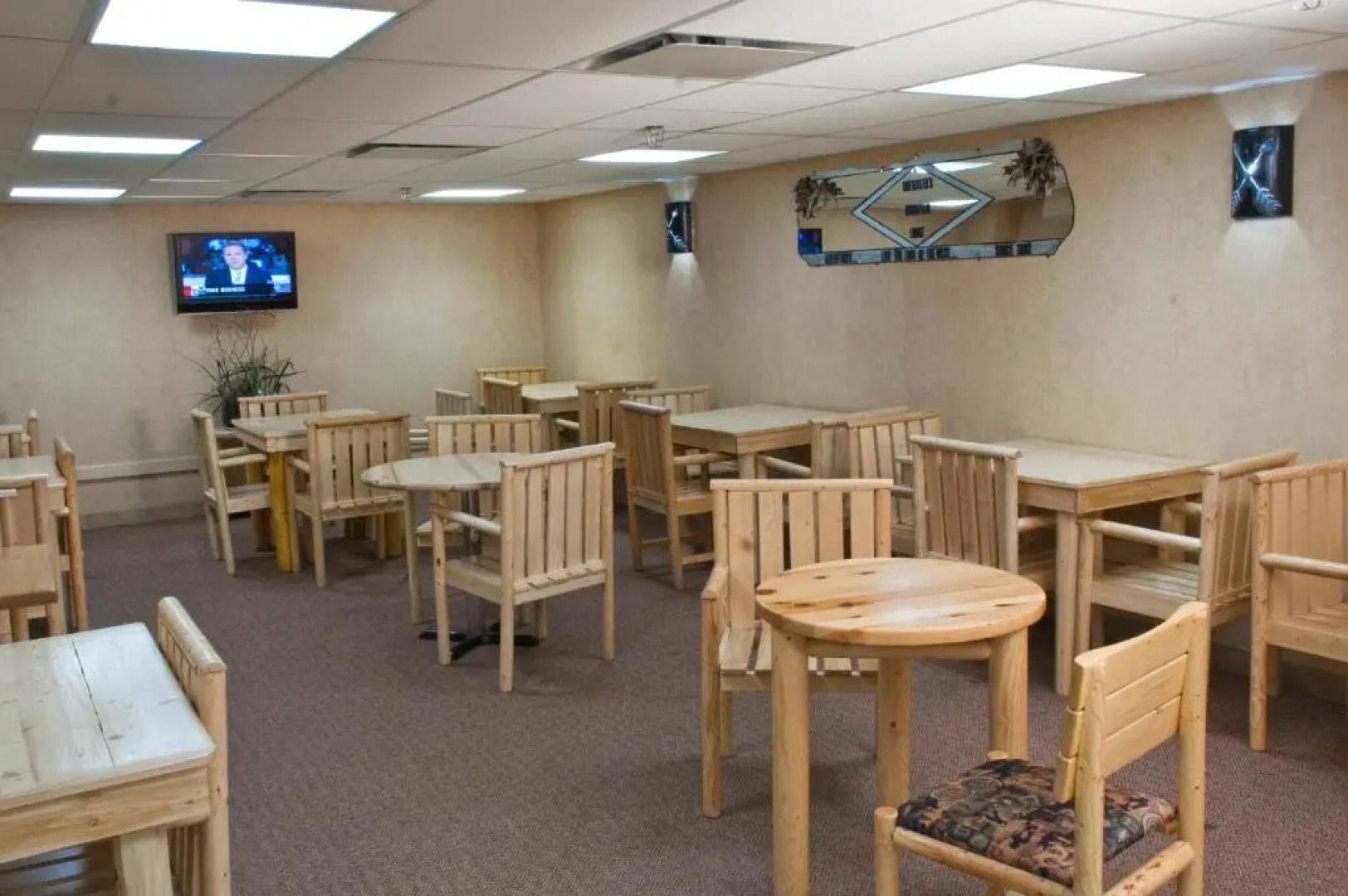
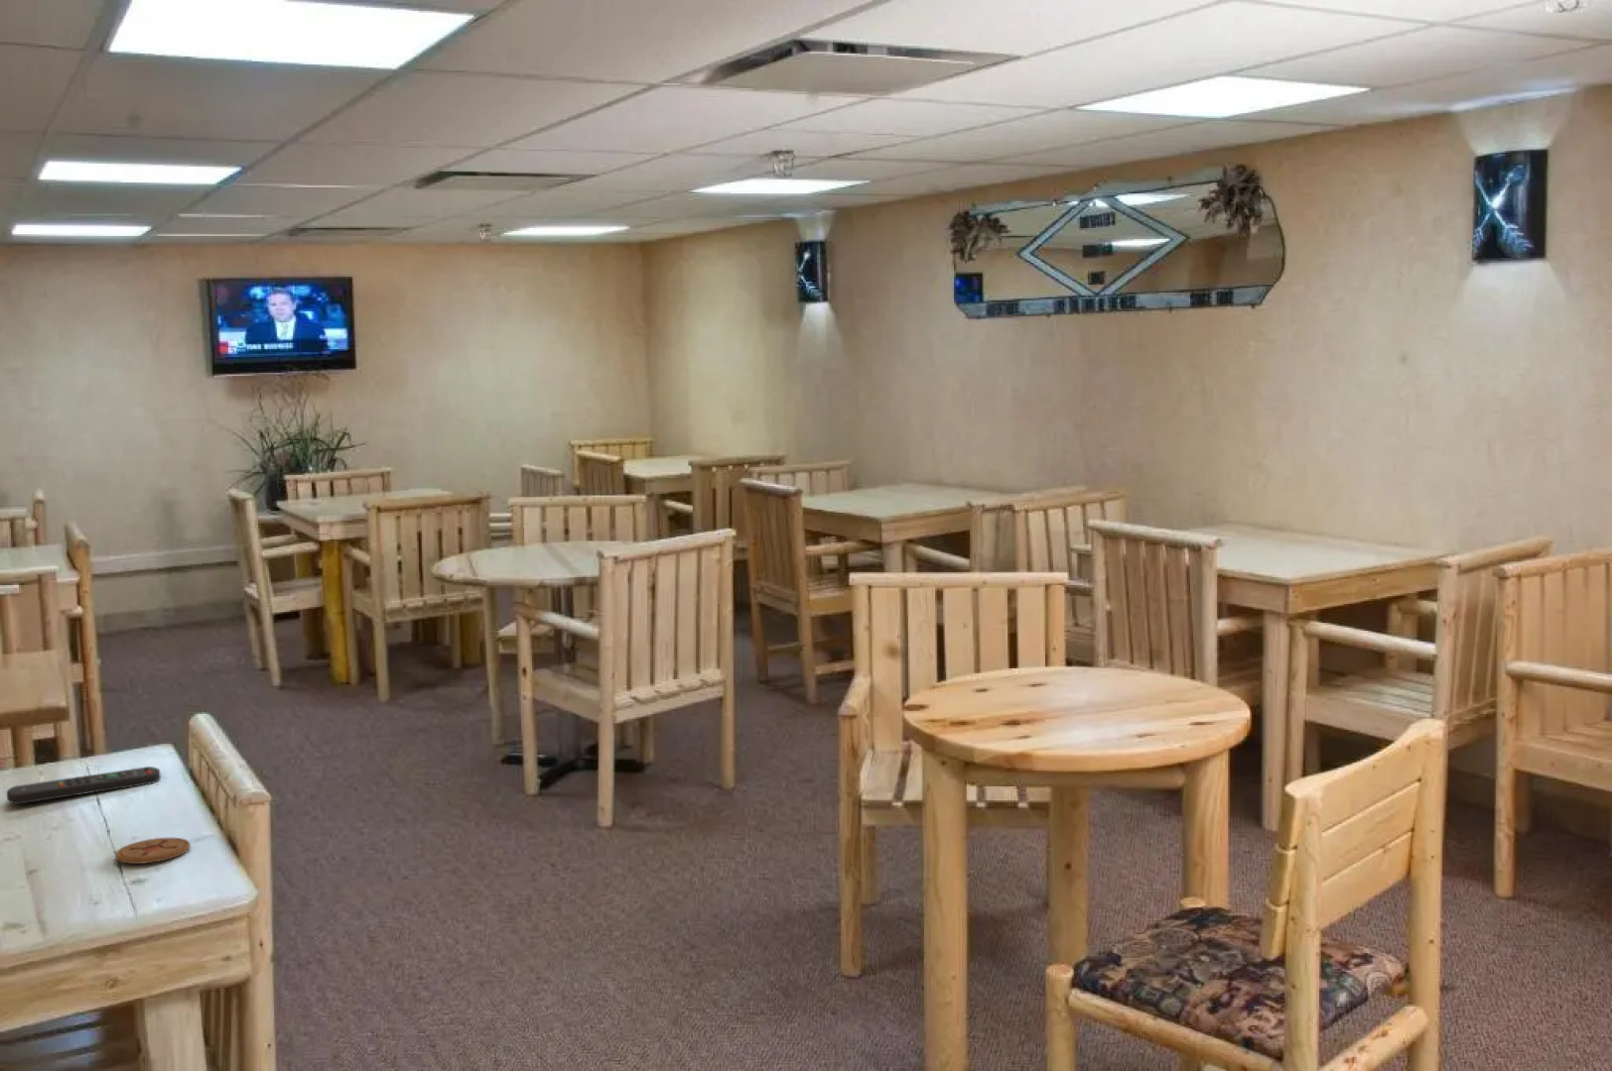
+ coaster [114,837,191,864]
+ remote control [6,765,161,806]
